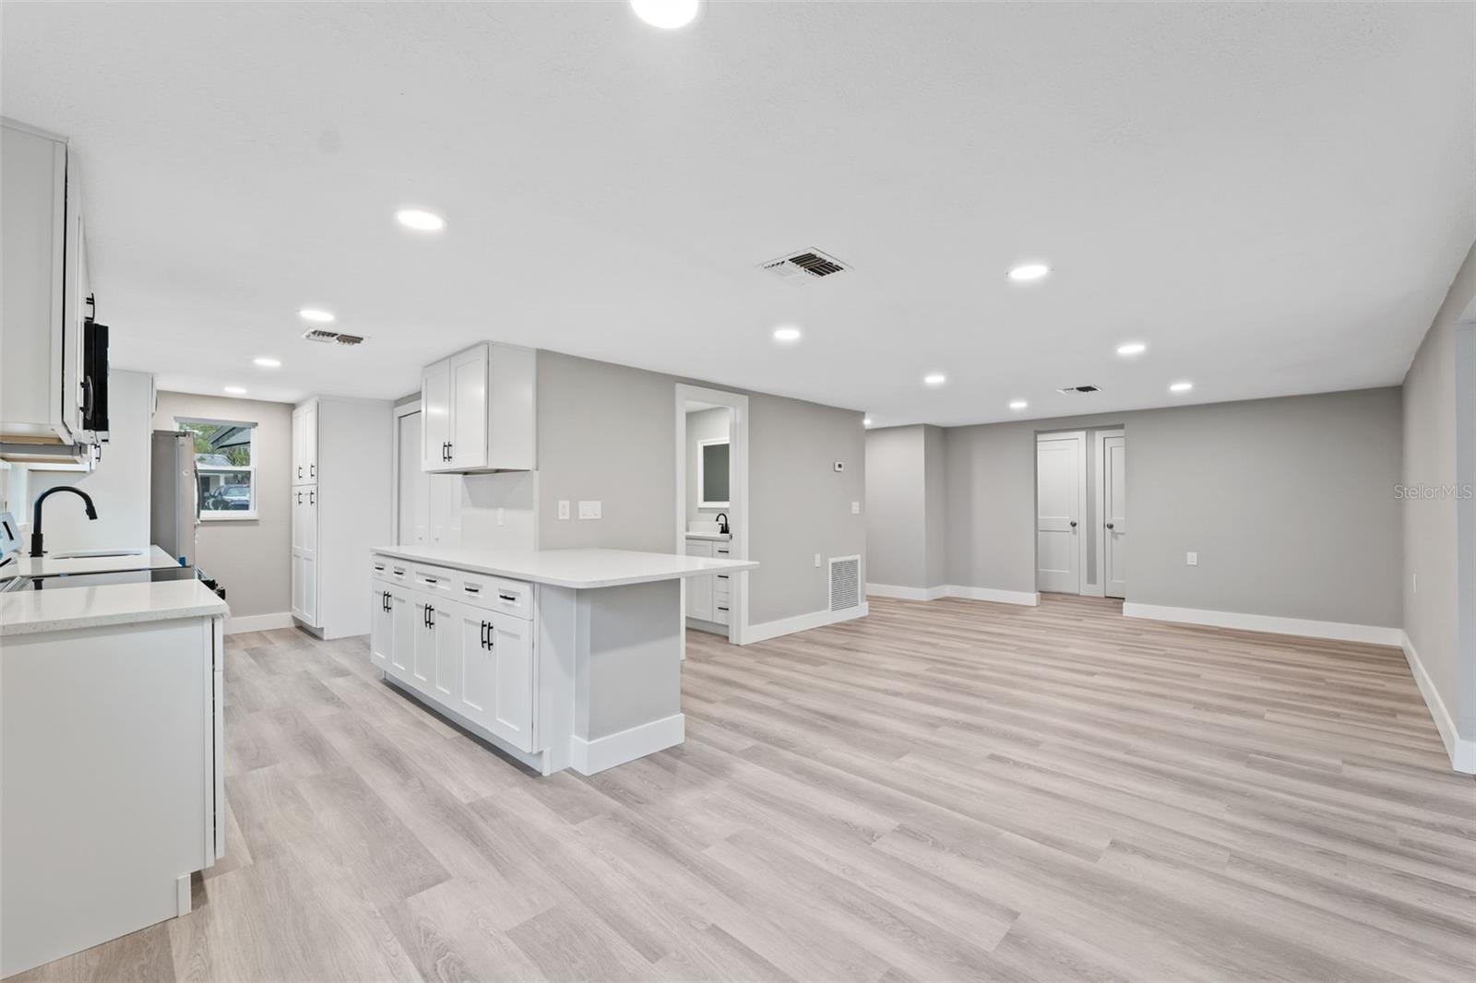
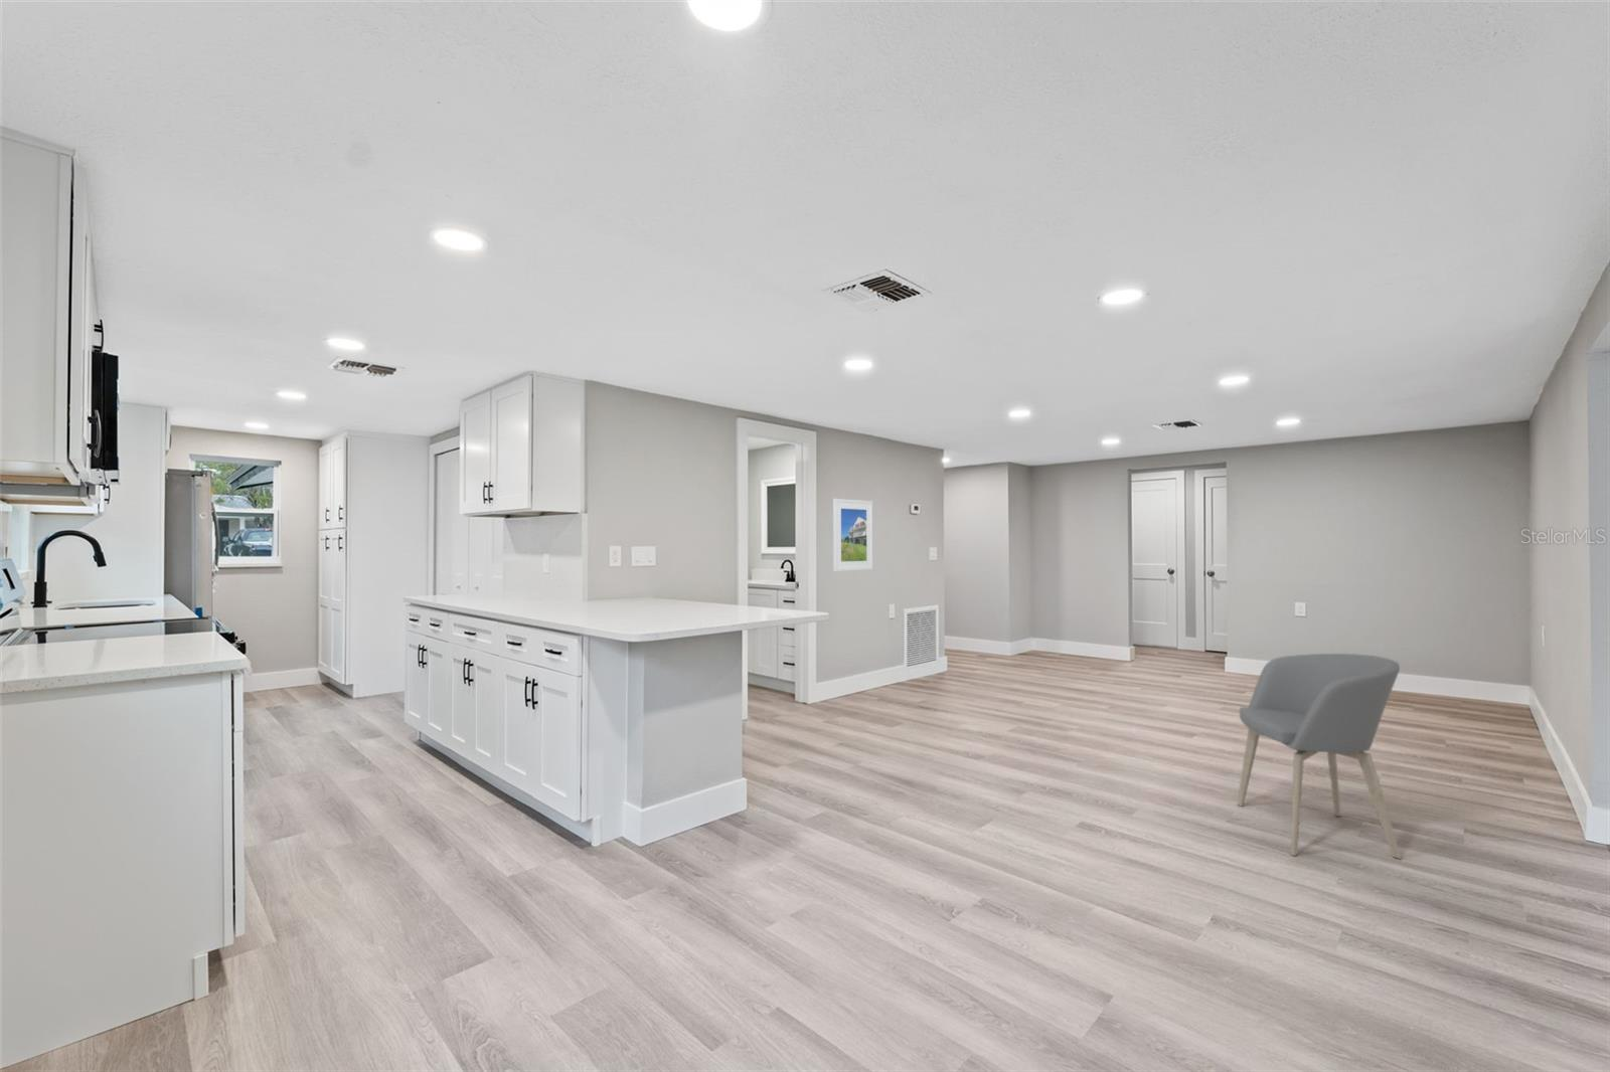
+ armchair [1235,653,1403,860]
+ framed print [832,498,875,572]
